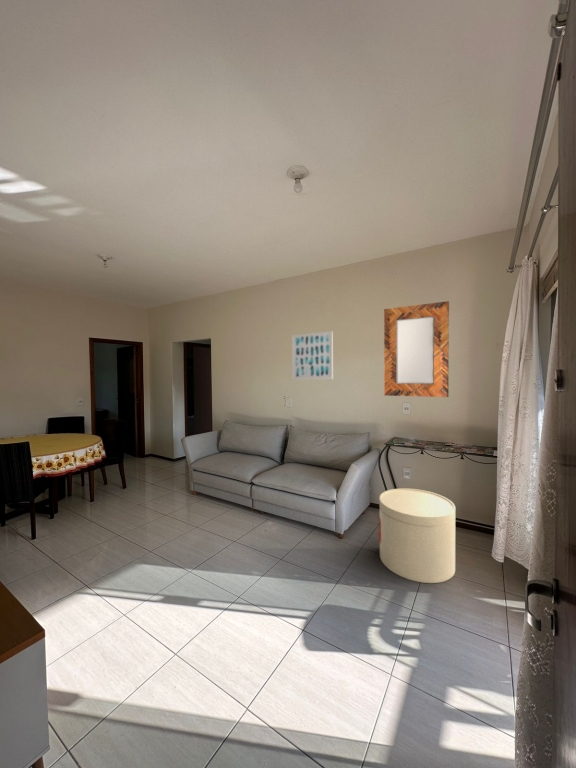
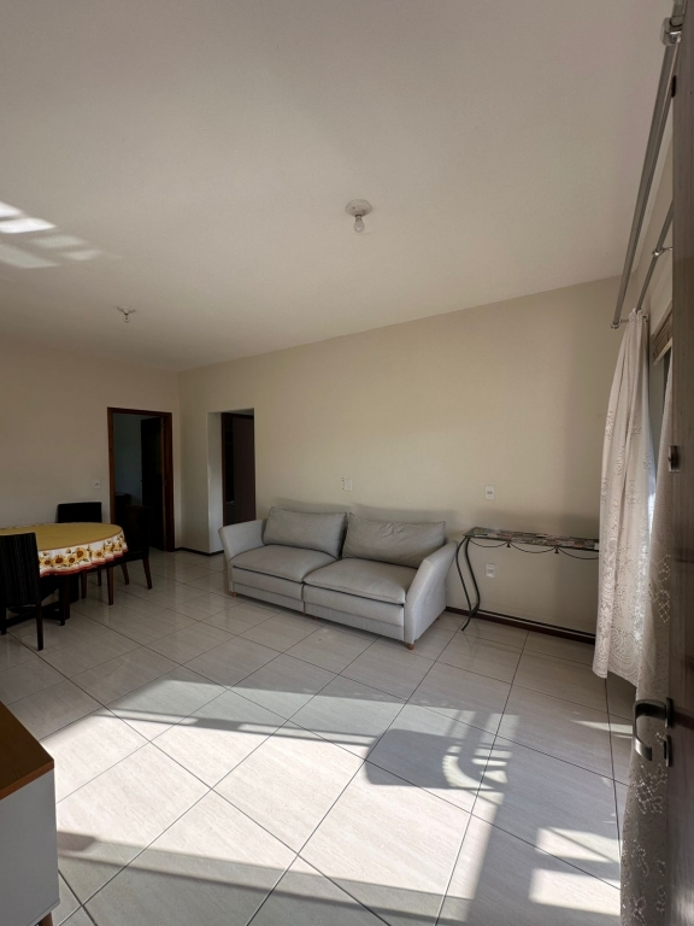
- wall art [291,330,334,380]
- home mirror [383,300,450,398]
- side table [378,487,456,584]
